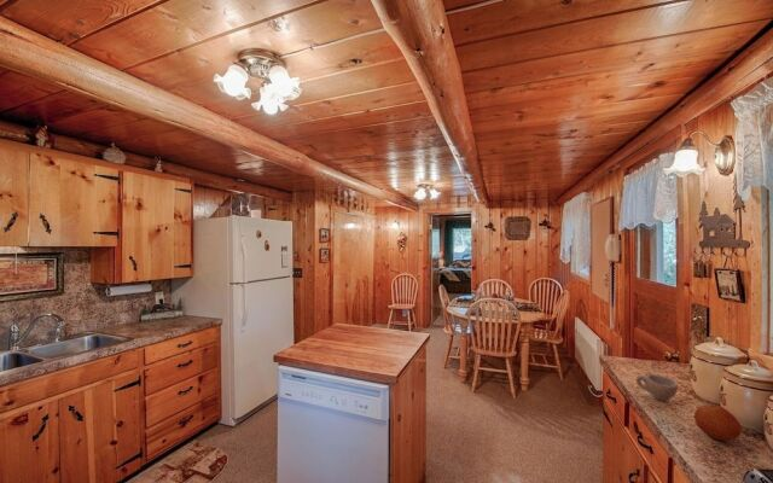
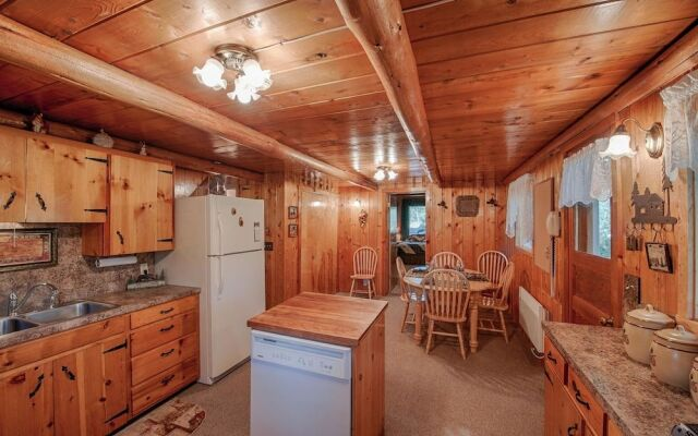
- fruit [693,403,743,442]
- cup [634,373,679,402]
